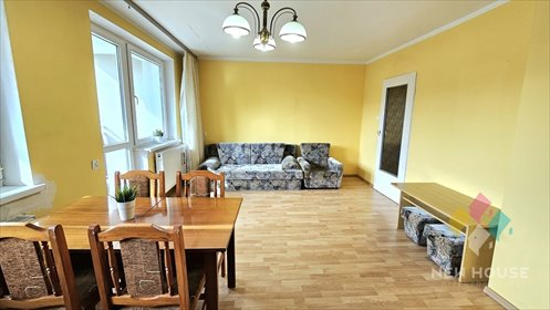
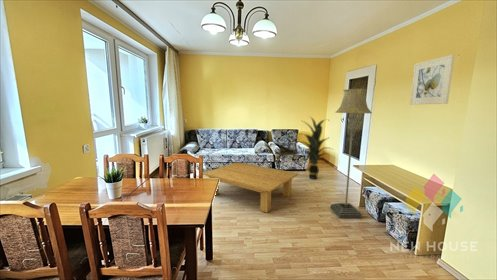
+ indoor plant [297,115,335,180]
+ coffee table [202,161,300,213]
+ floor lamp [330,88,373,219]
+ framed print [409,54,456,106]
